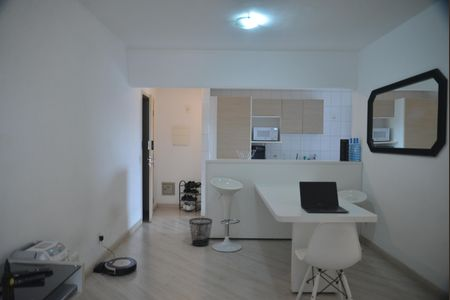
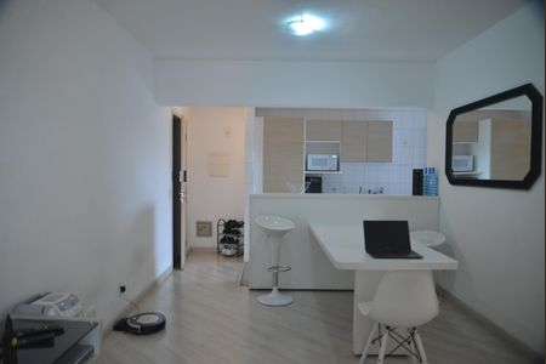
- wastebasket [188,217,213,247]
